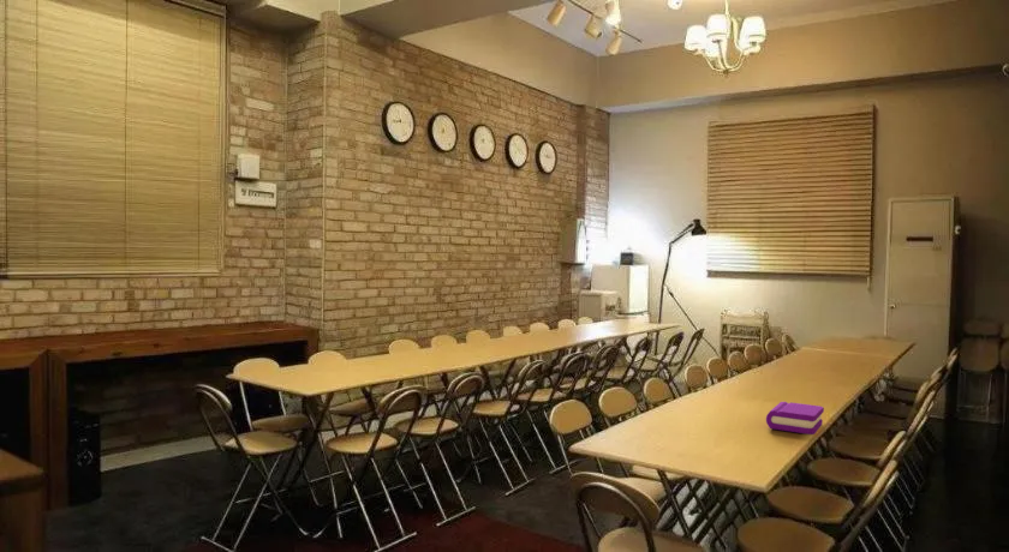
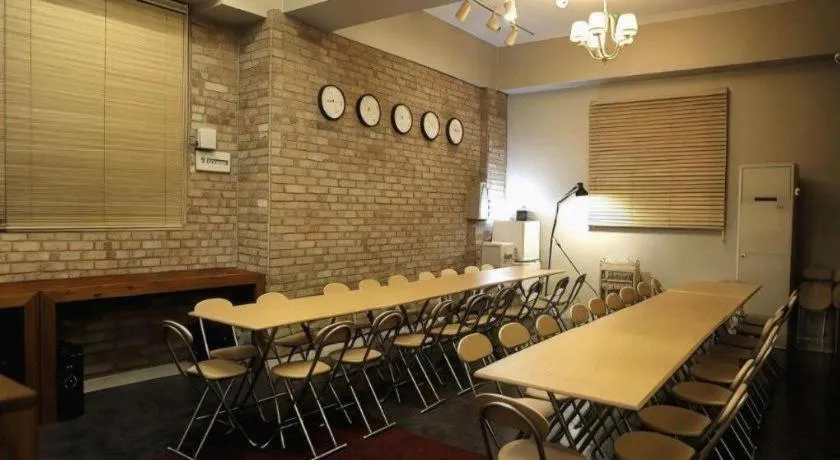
- book [765,401,825,436]
